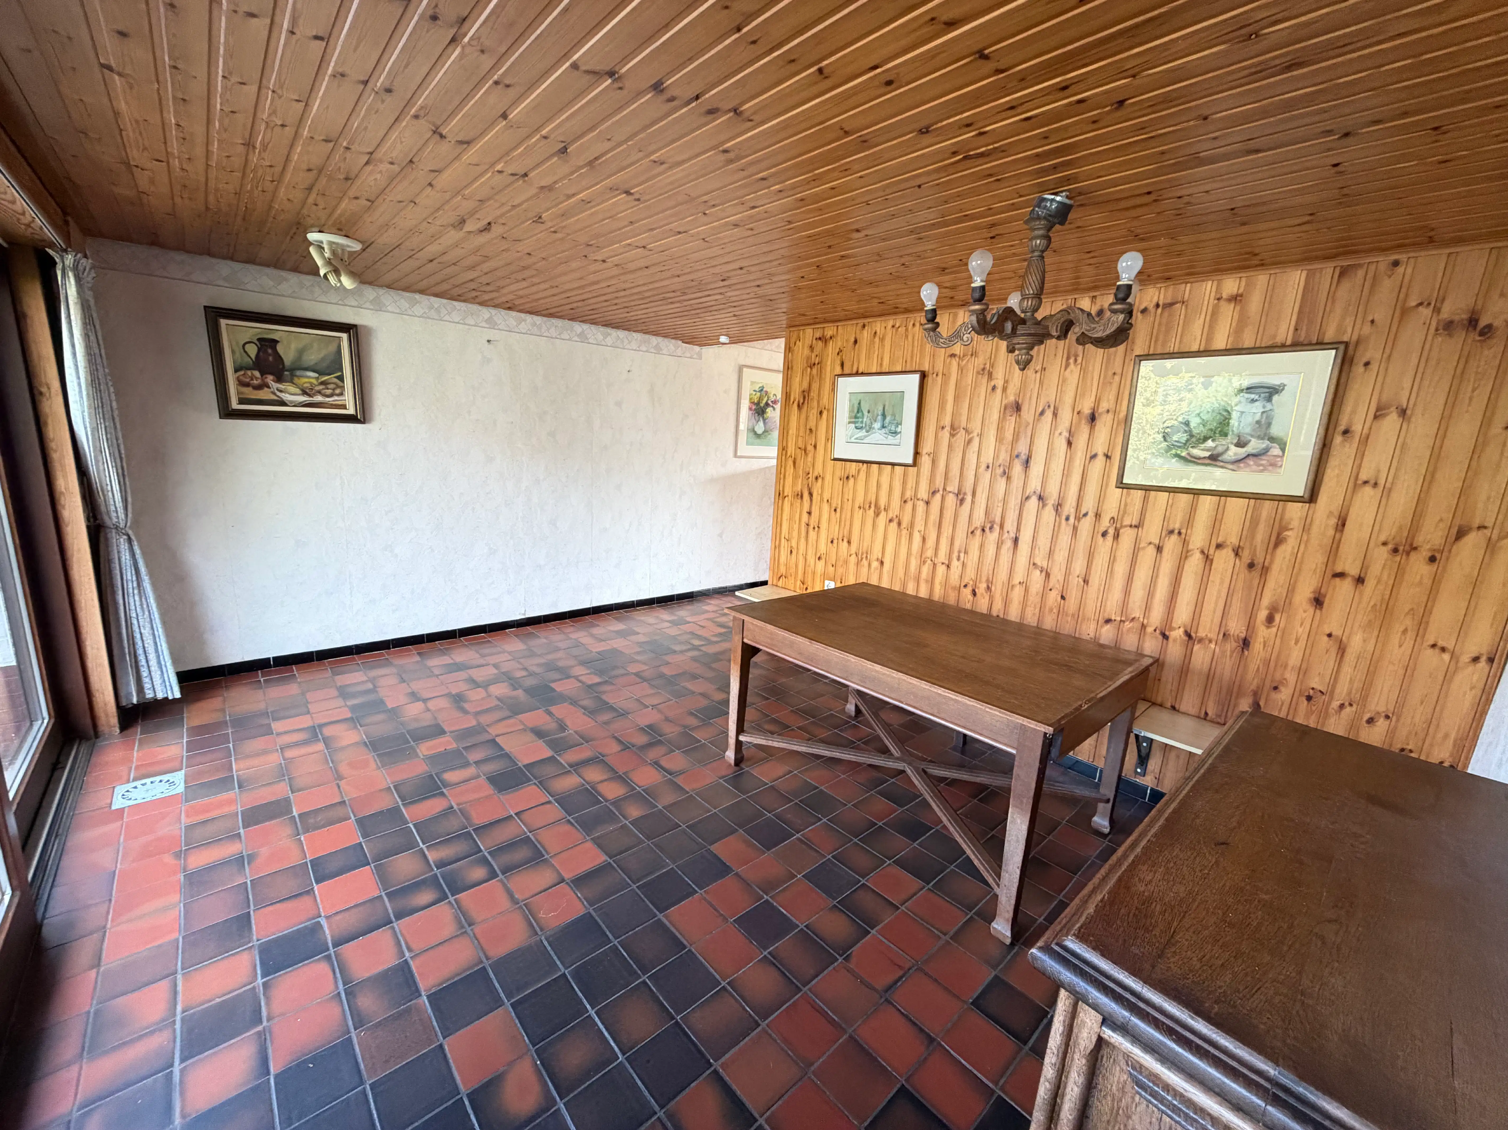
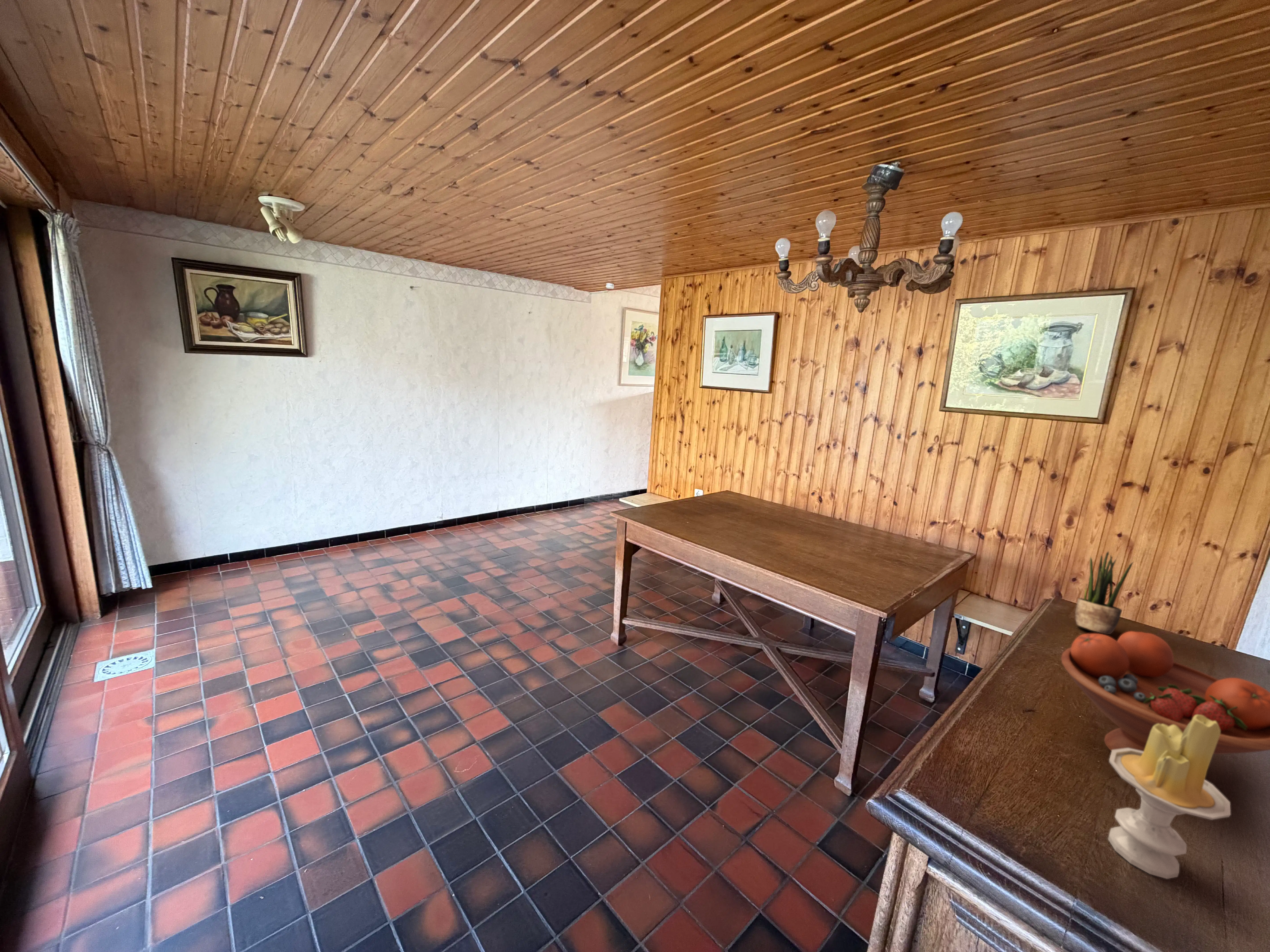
+ candle [1108,715,1231,879]
+ fruit bowl [1061,631,1270,754]
+ potted plant [1075,551,1134,635]
